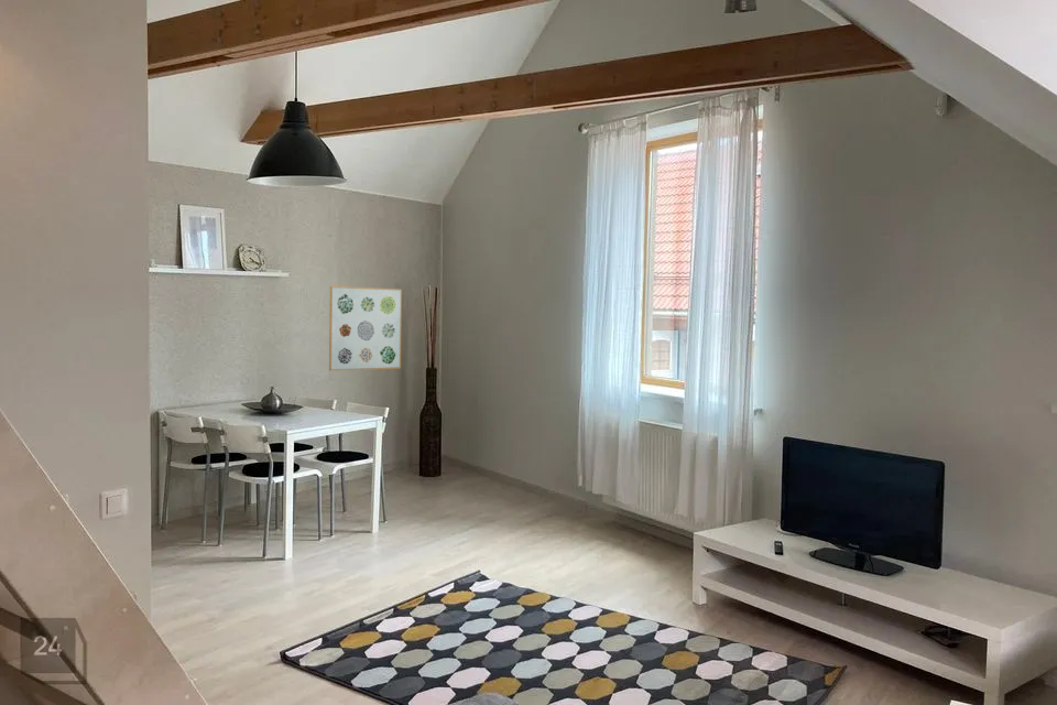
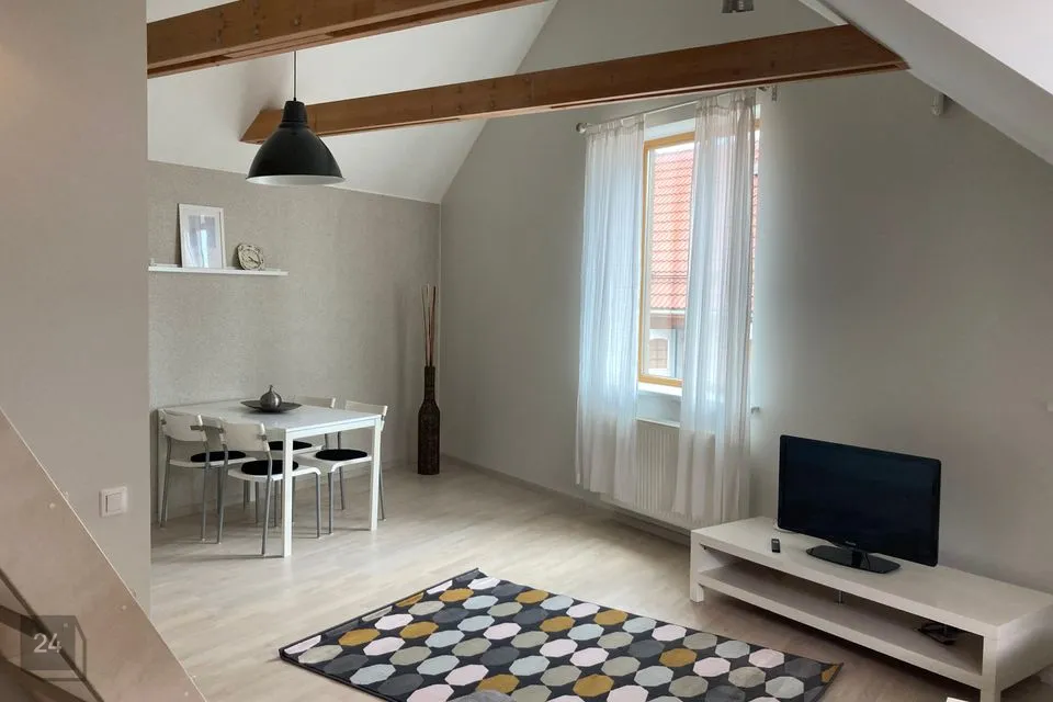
- wall art [328,285,403,372]
